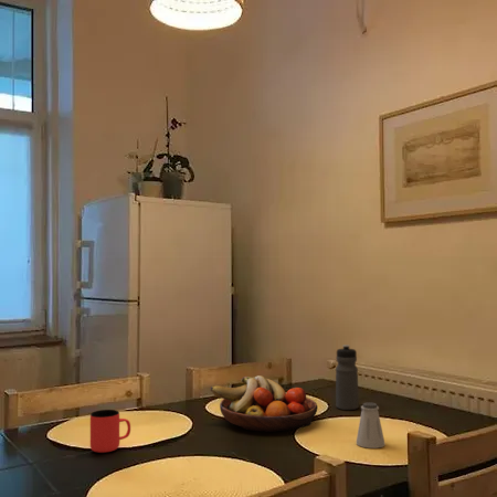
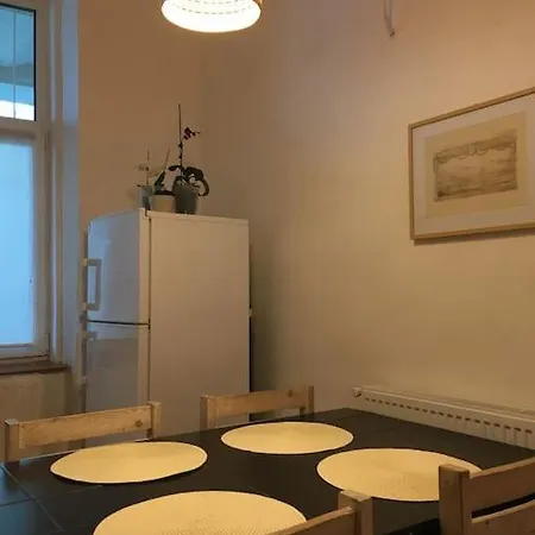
- fruit bowl [210,374,318,433]
- saltshaker [355,402,387,450]
- cup [89,409,131,454]
- water bottle [335,343,360,411]
